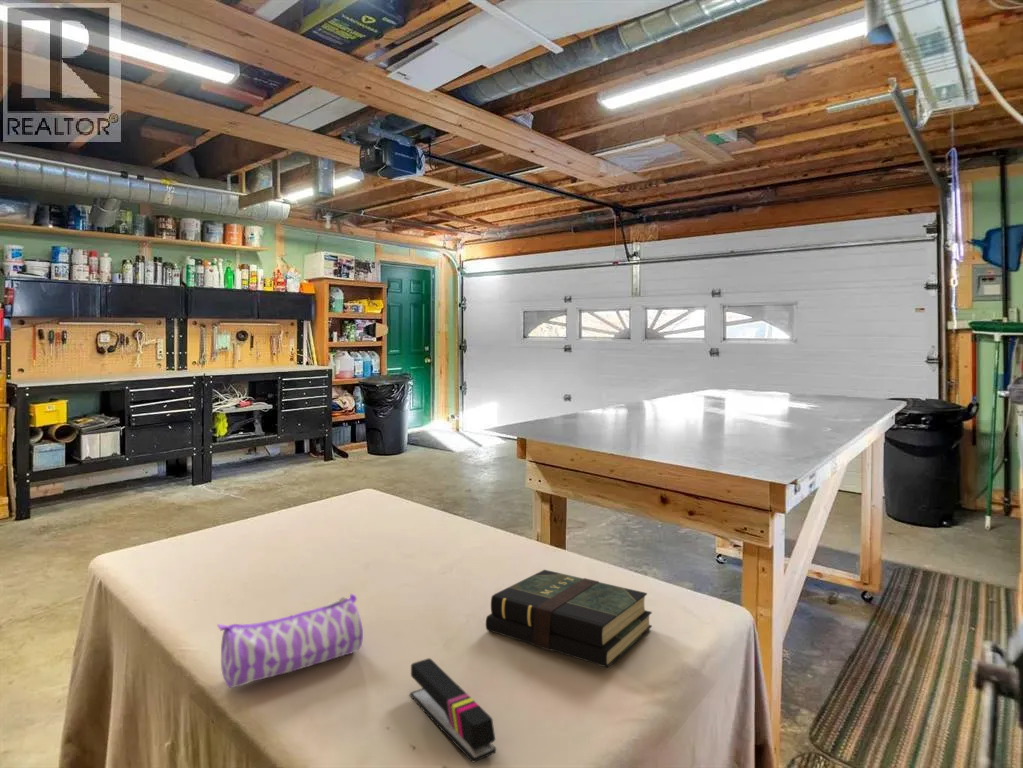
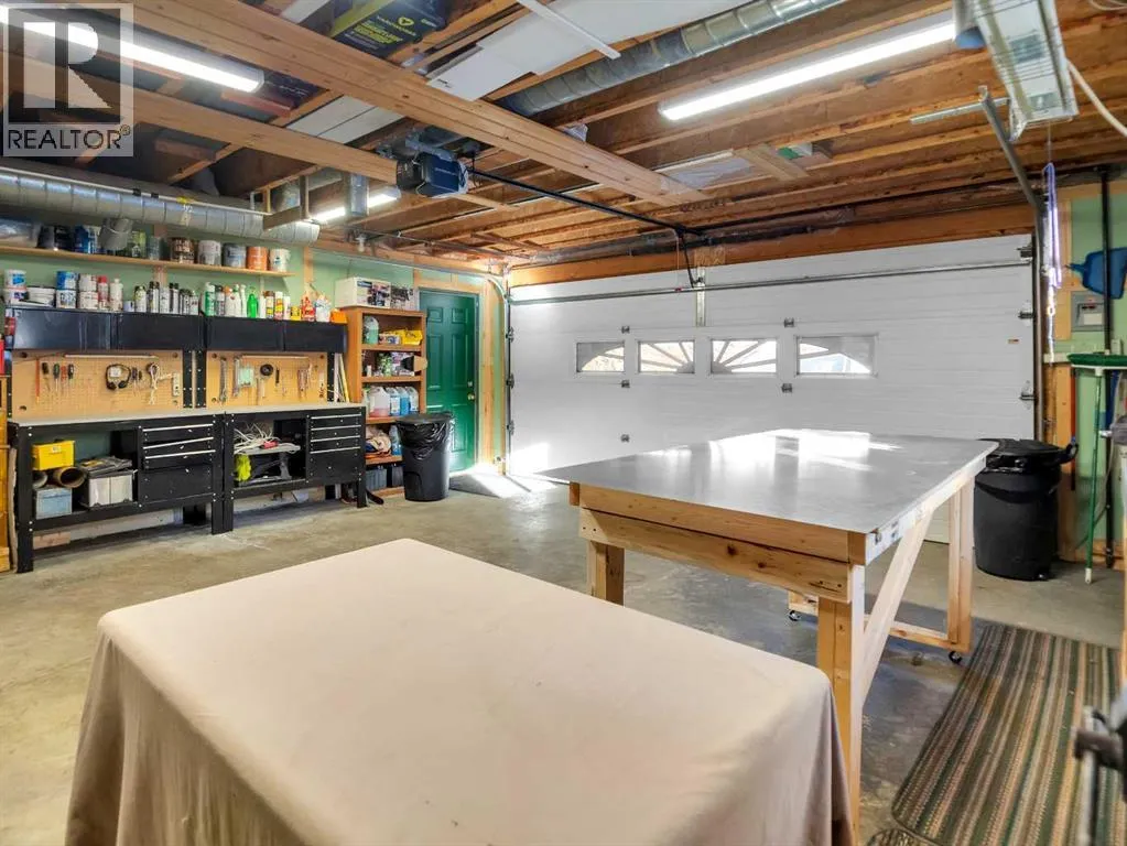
- pencil case [216,593,364,689]
- stapler [409,657,497,763]
- book [485,569,653,669]
